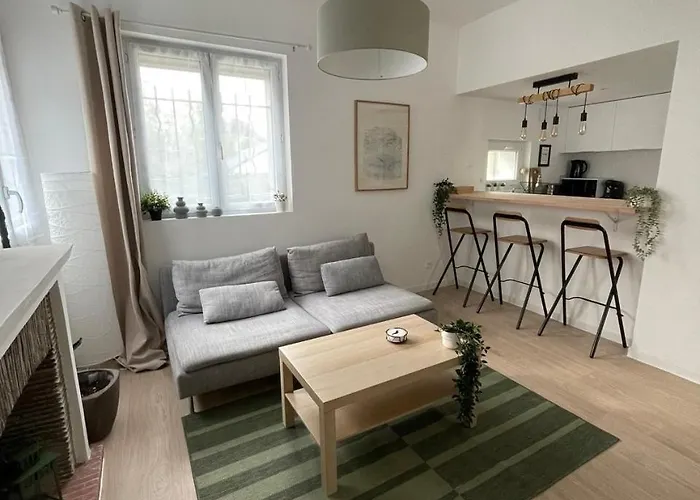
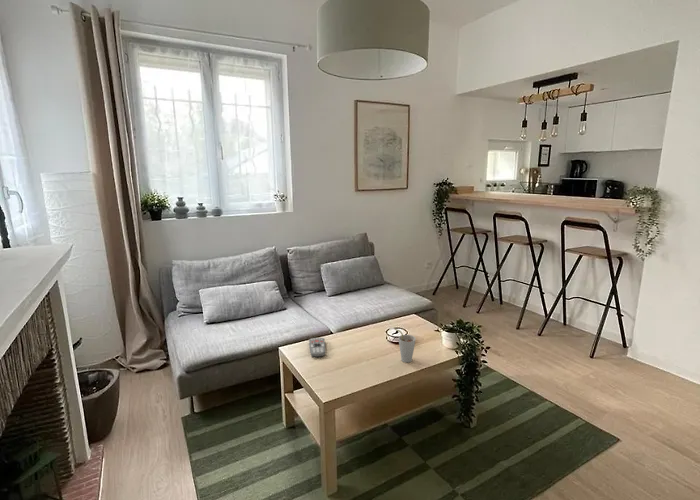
+ cup [393,328,417,363]
+ remote control [308,337,326,358]
